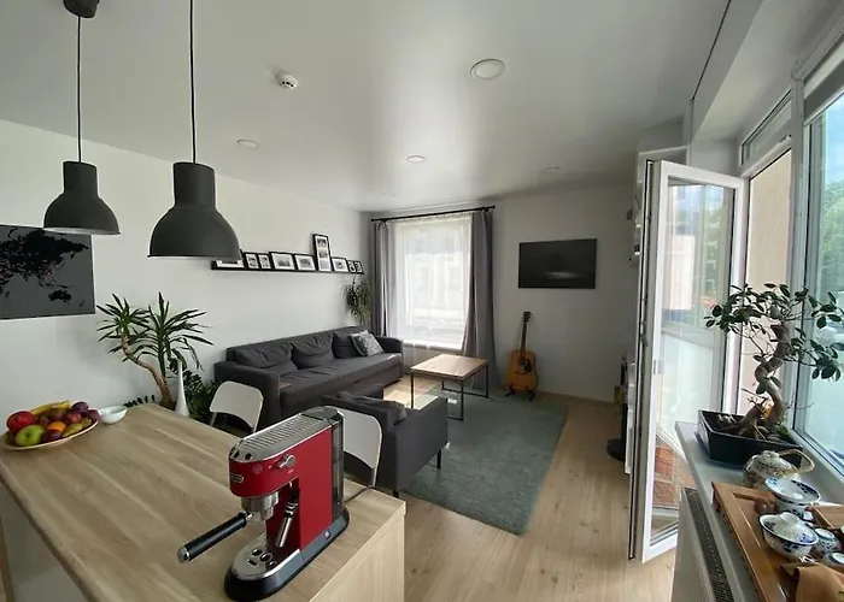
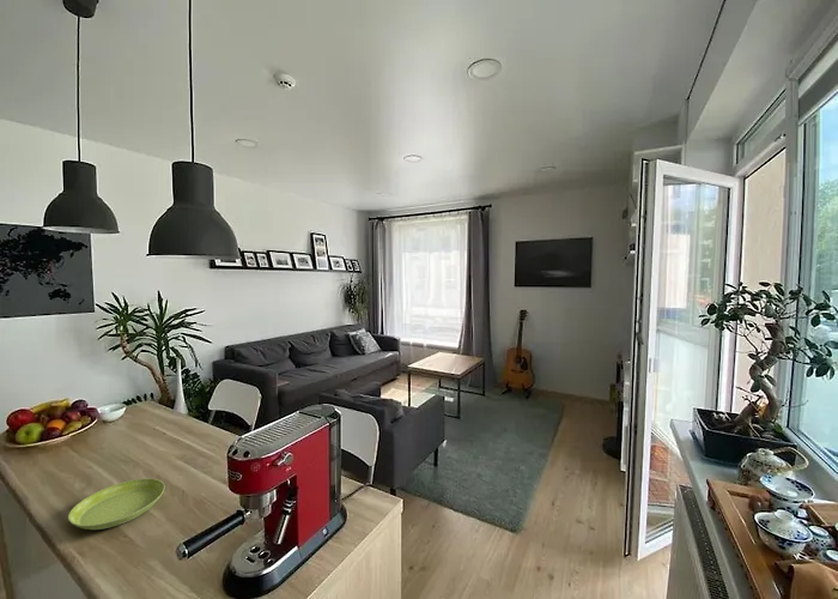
+ saucer [67,478,166,531]
